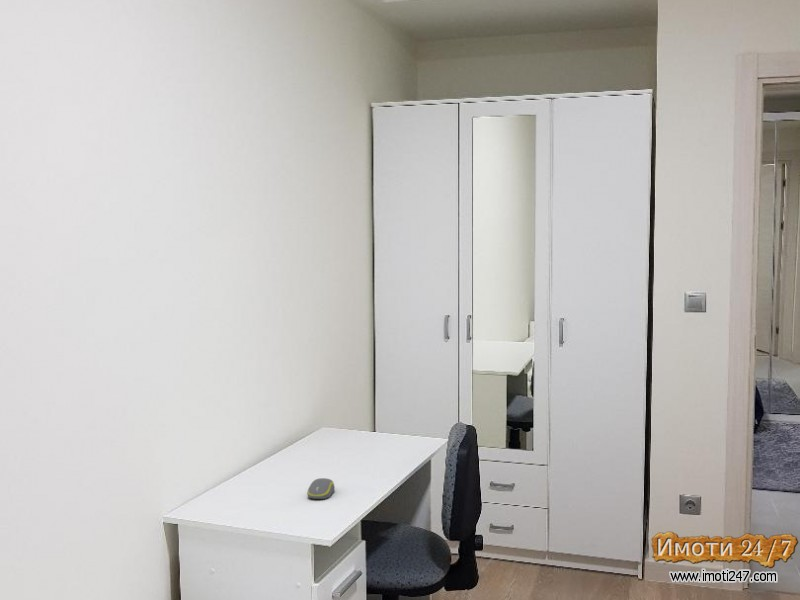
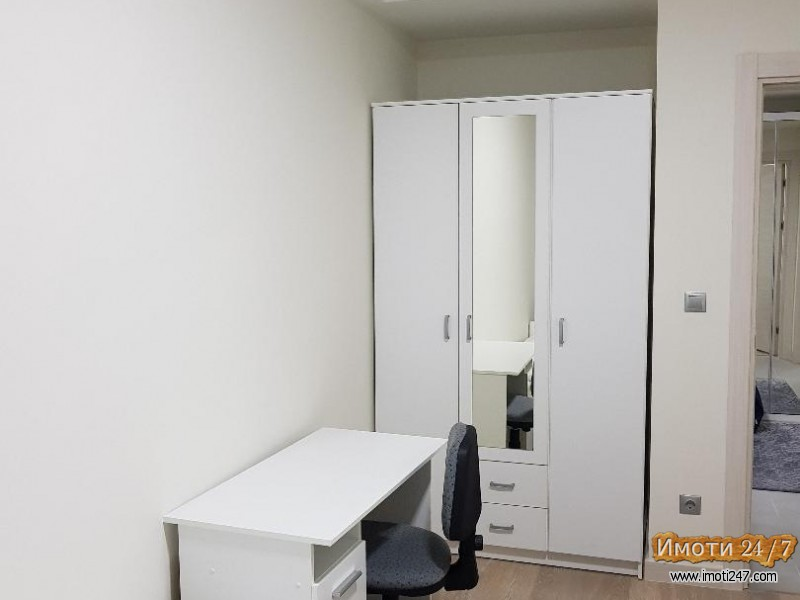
- computer mouse [306,477,336,500]
